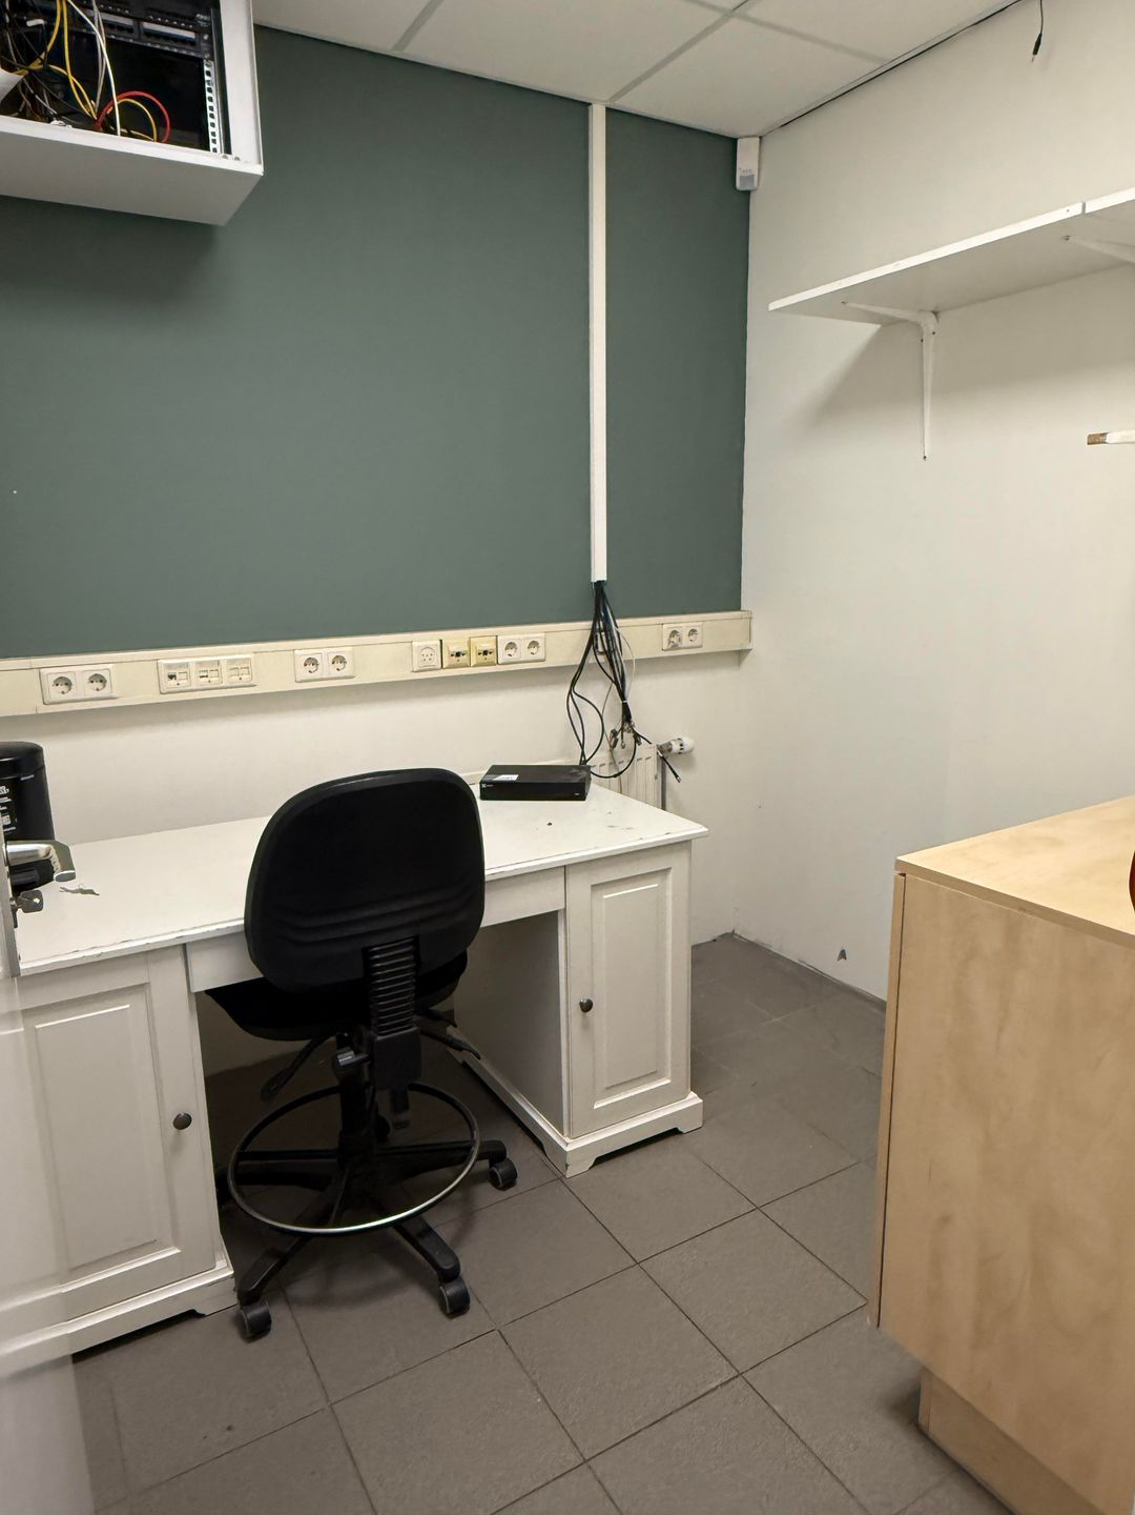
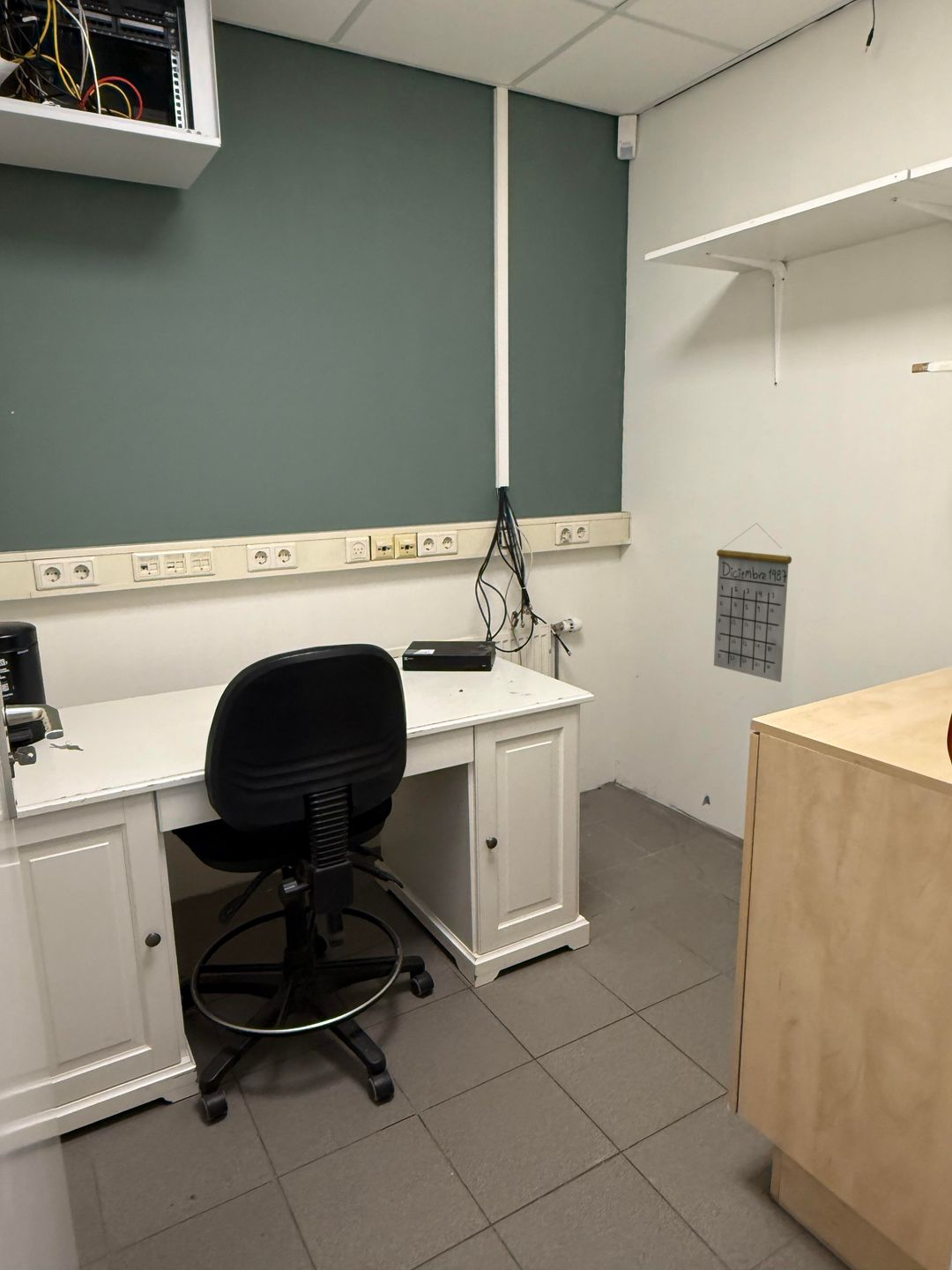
+ calendar [713,522,792,683]
